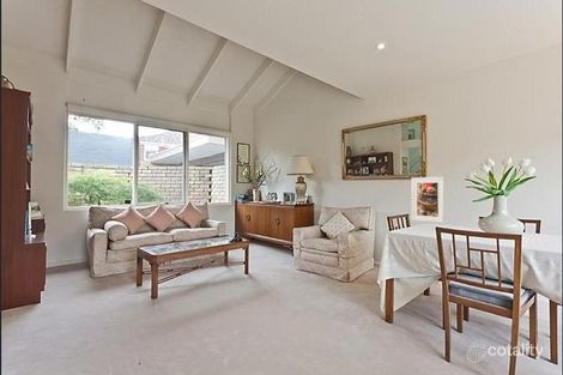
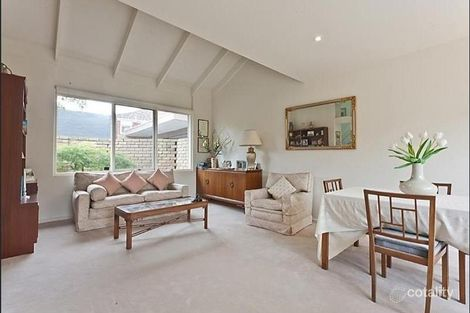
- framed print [411,176,446,224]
